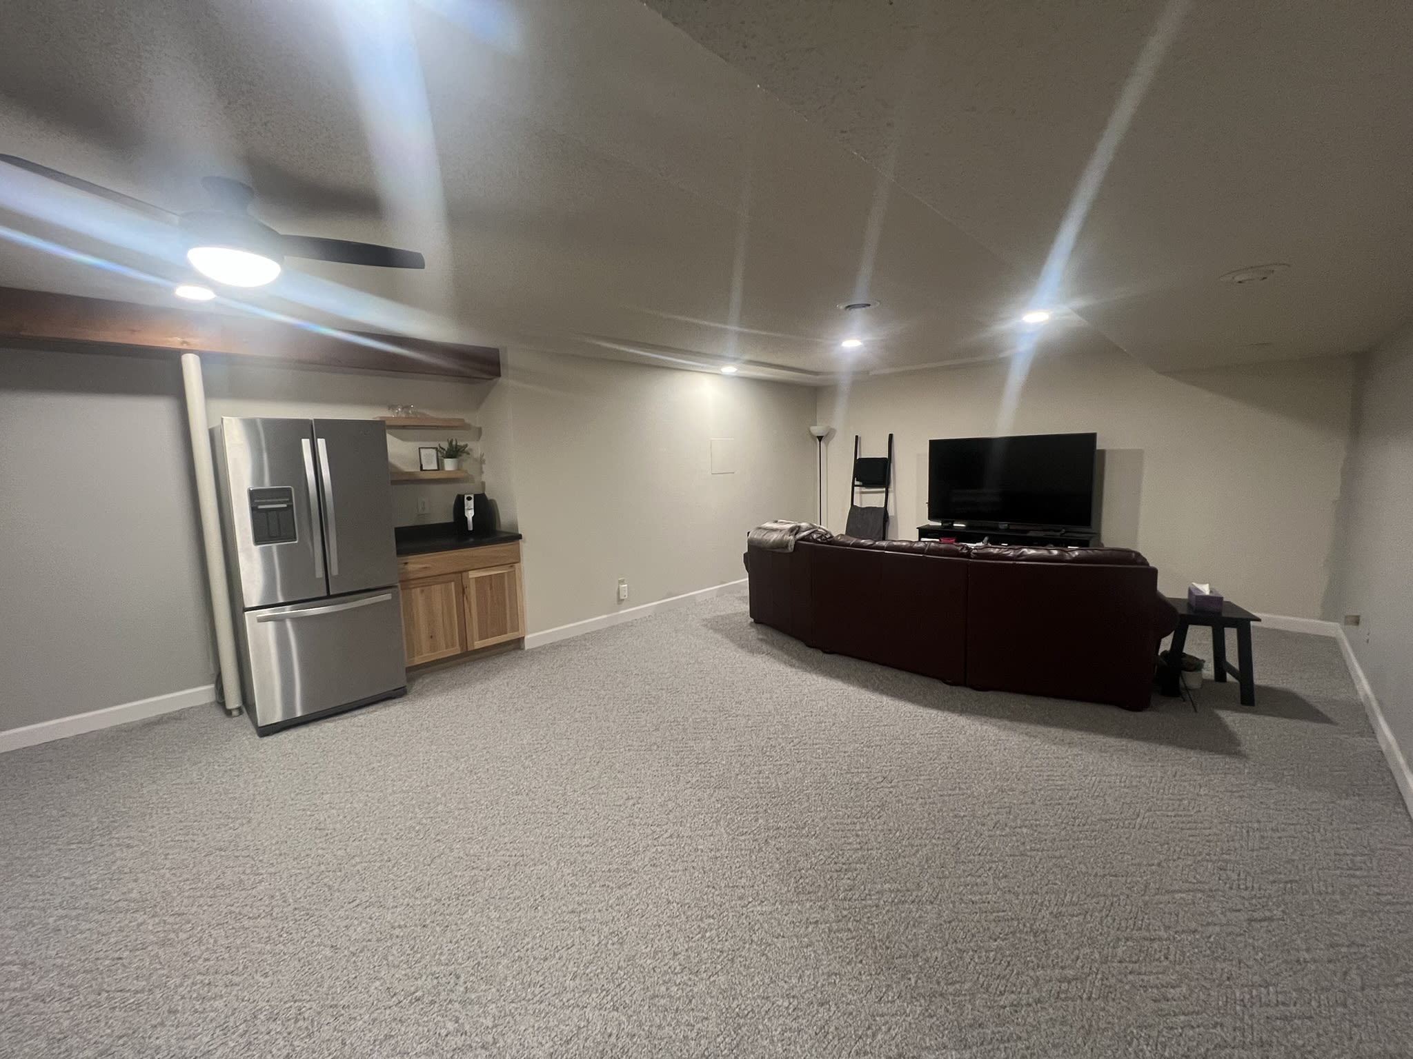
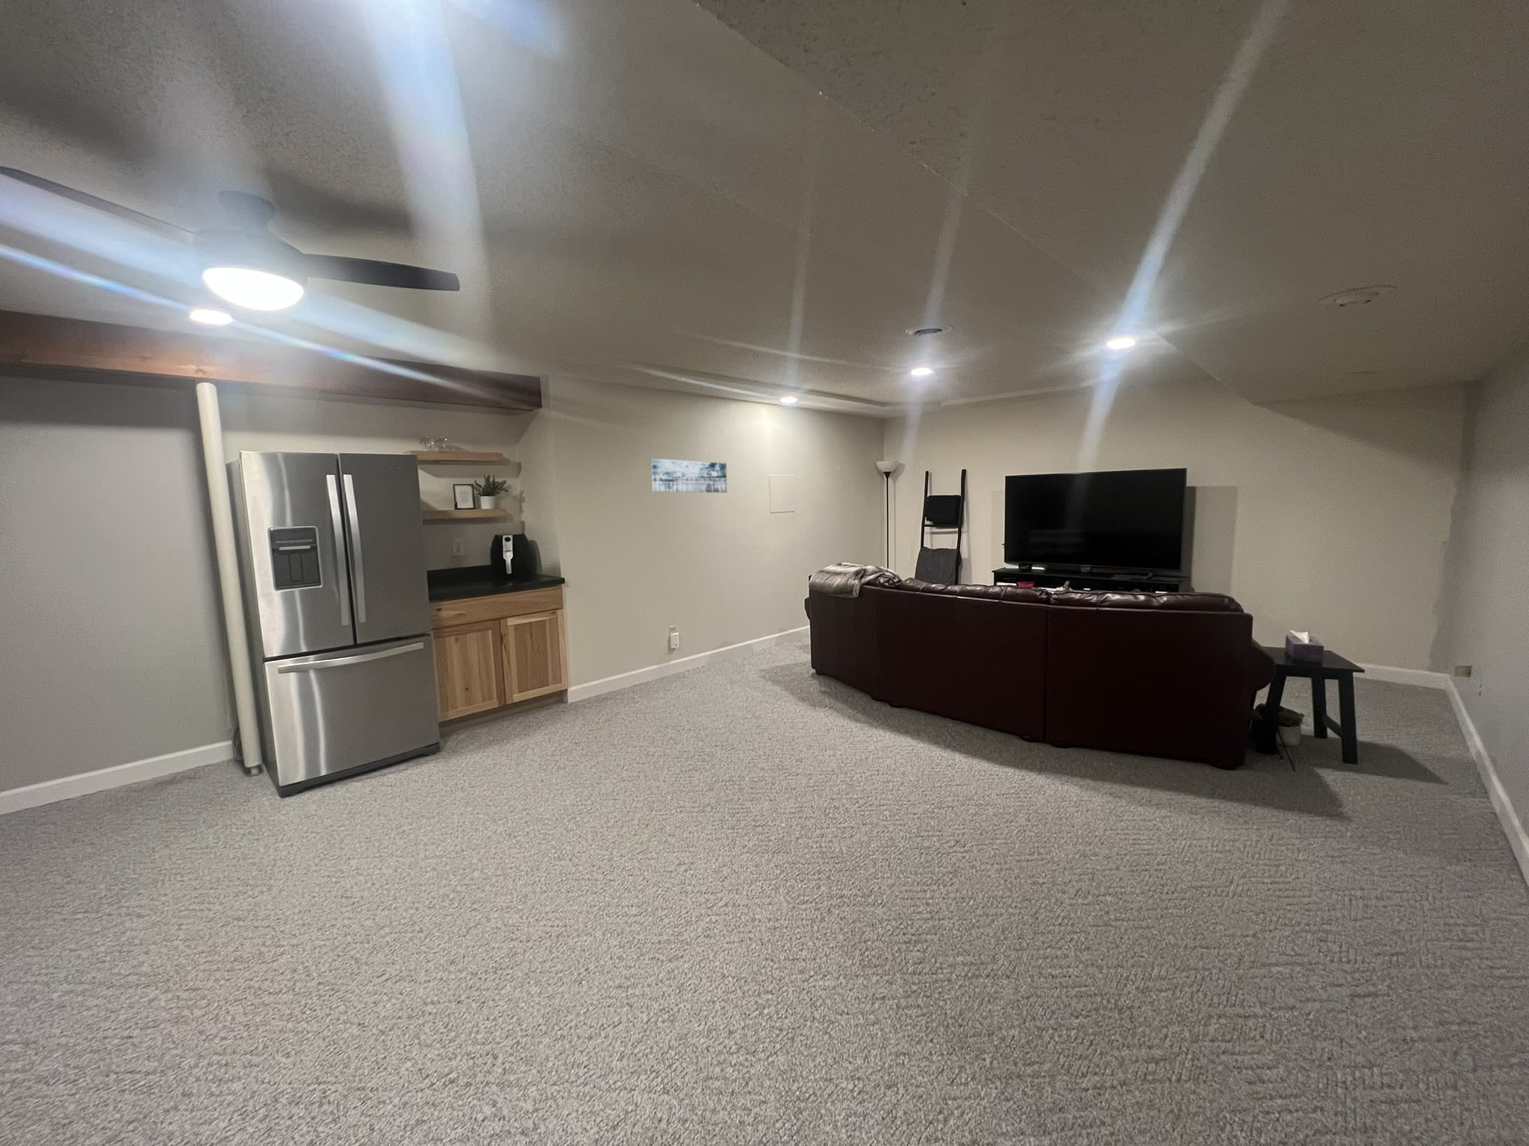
+ wall art [651,459,728,494]
